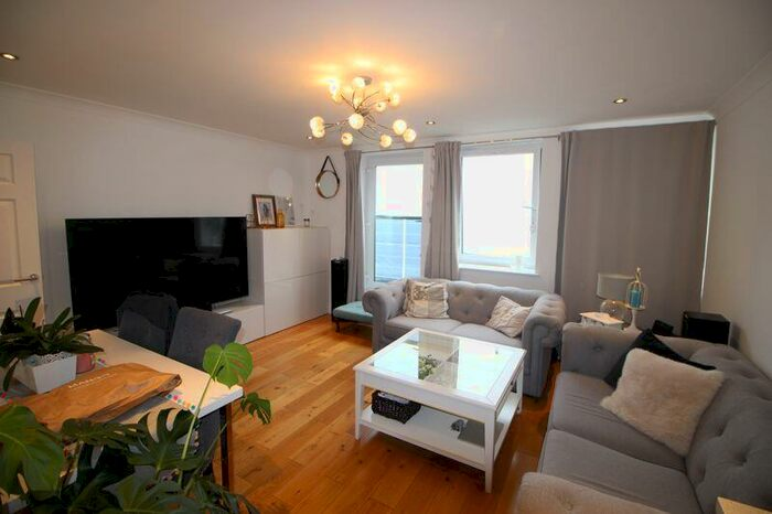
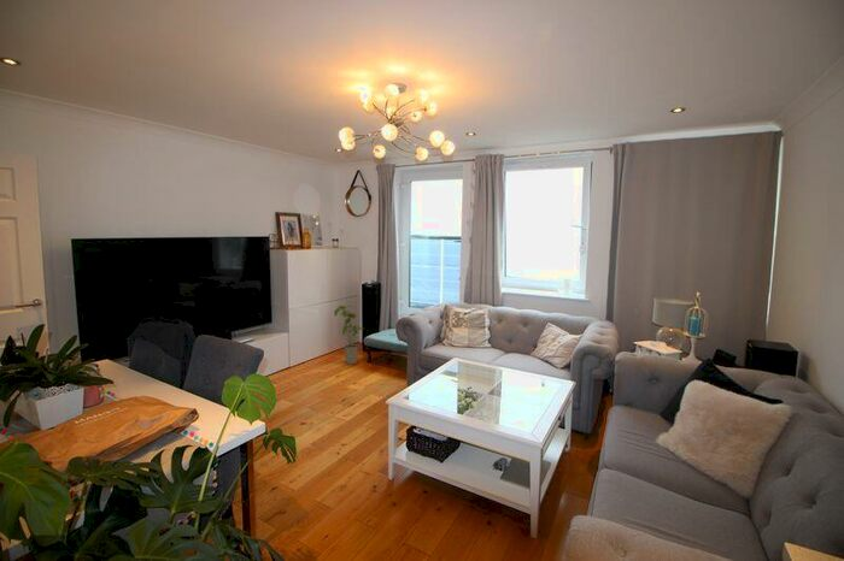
+ house plant [333,305,365,365]
